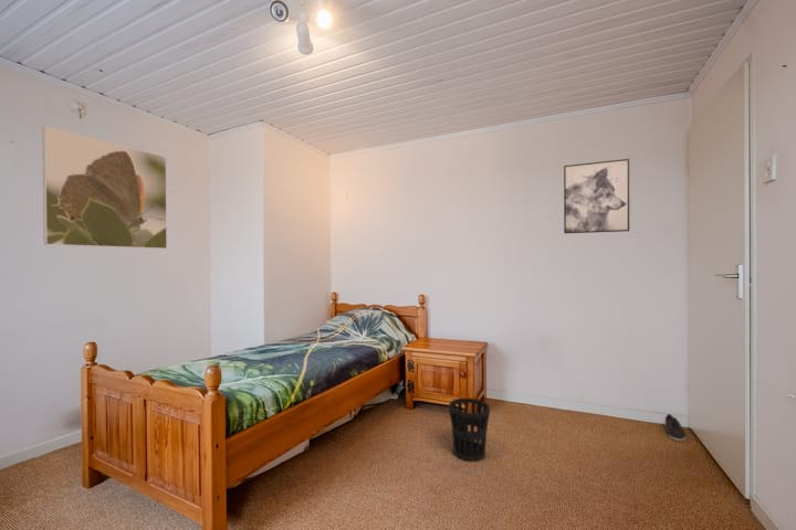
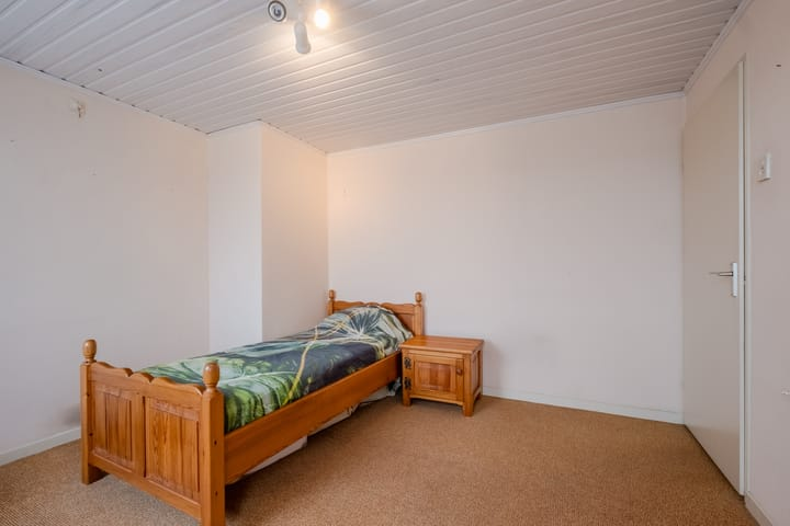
- shoe [664,413,687,442]
- wastebasket [448,398,491,463]
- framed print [41,125,168,250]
- wall art [563,158,630,235]
